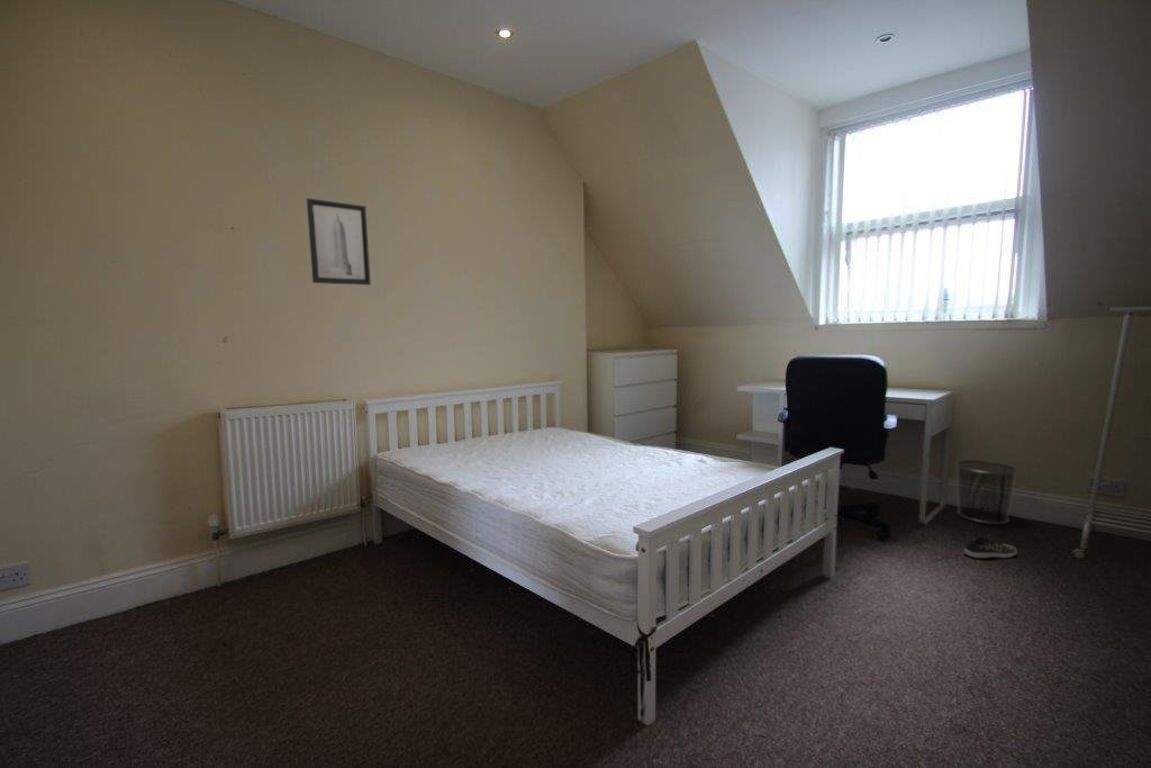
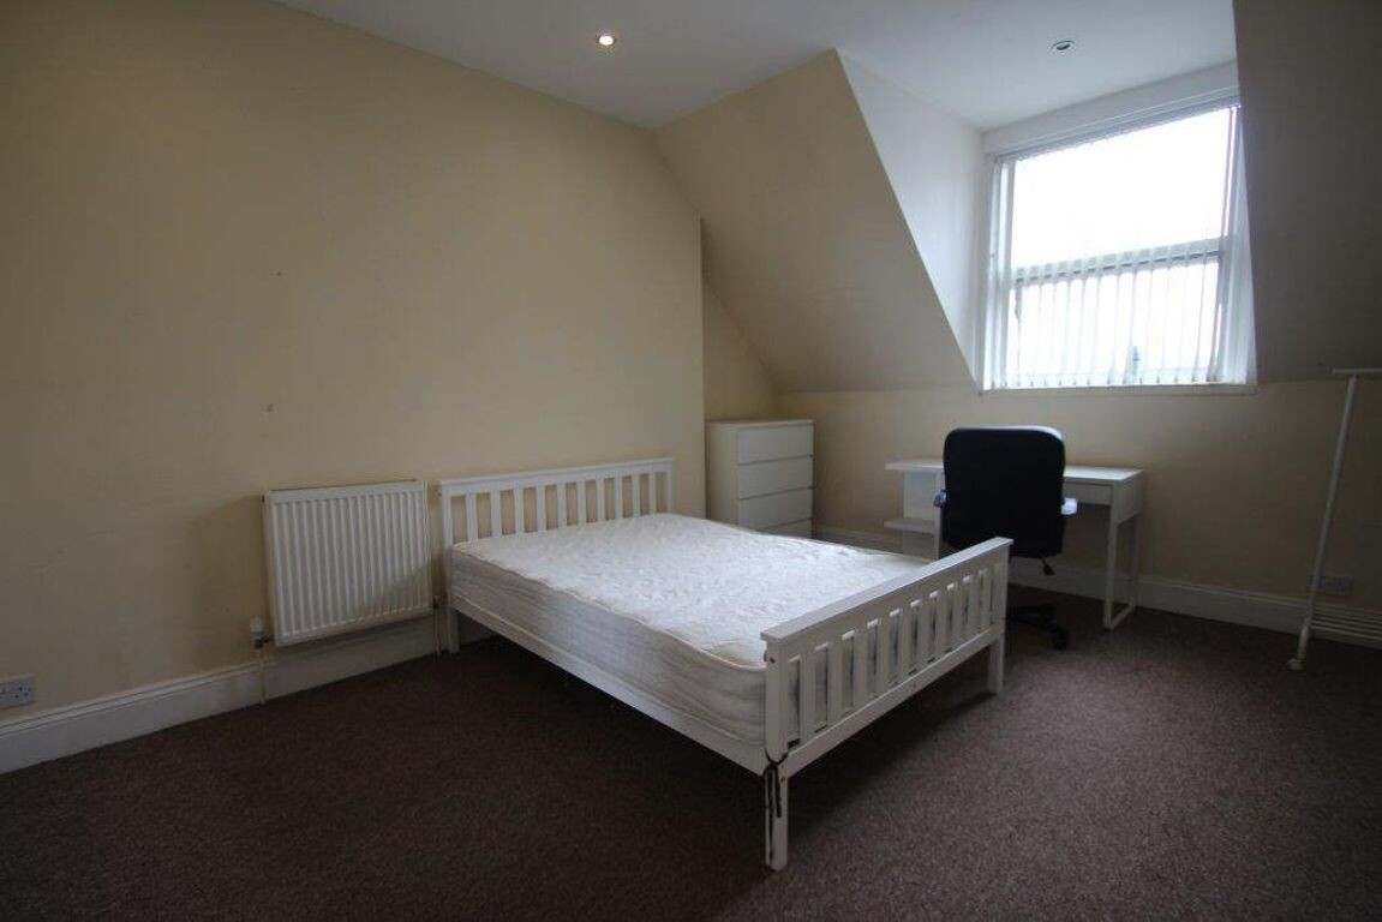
- waste bin [955,459,1019,525]
- shoe [963,534,1018,559]
- wall art [306,197,372,286]
